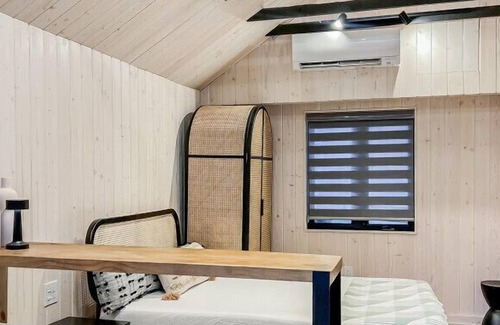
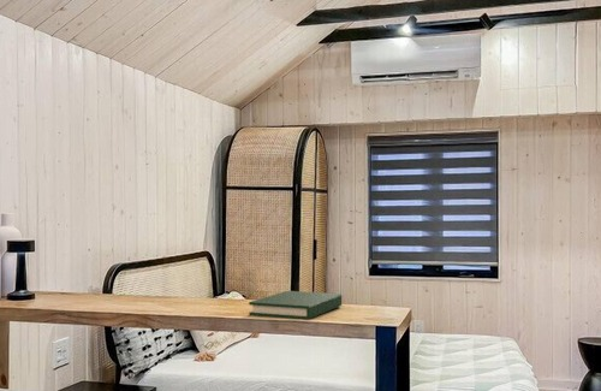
+ hardback book [248,290,343,321]
